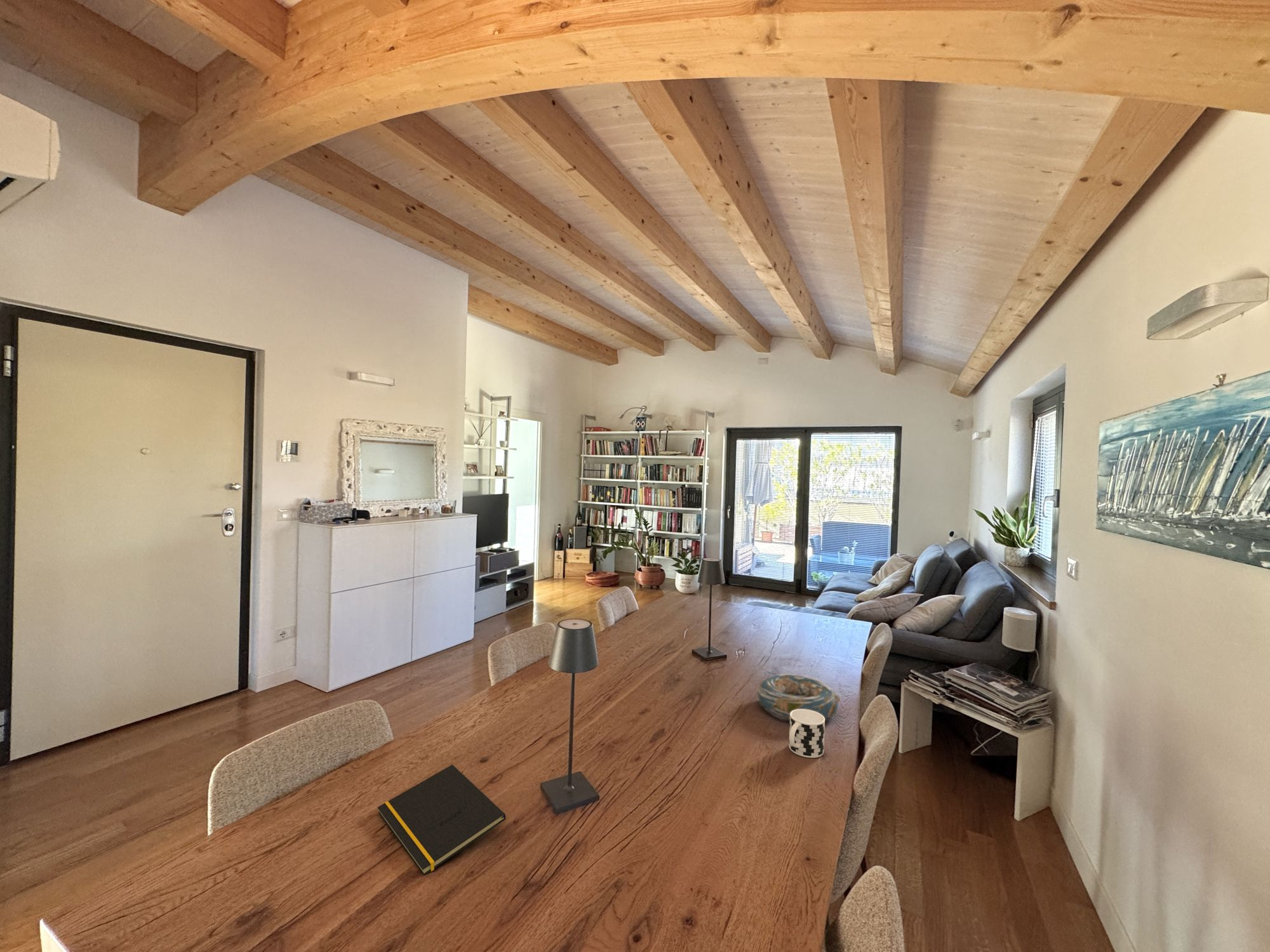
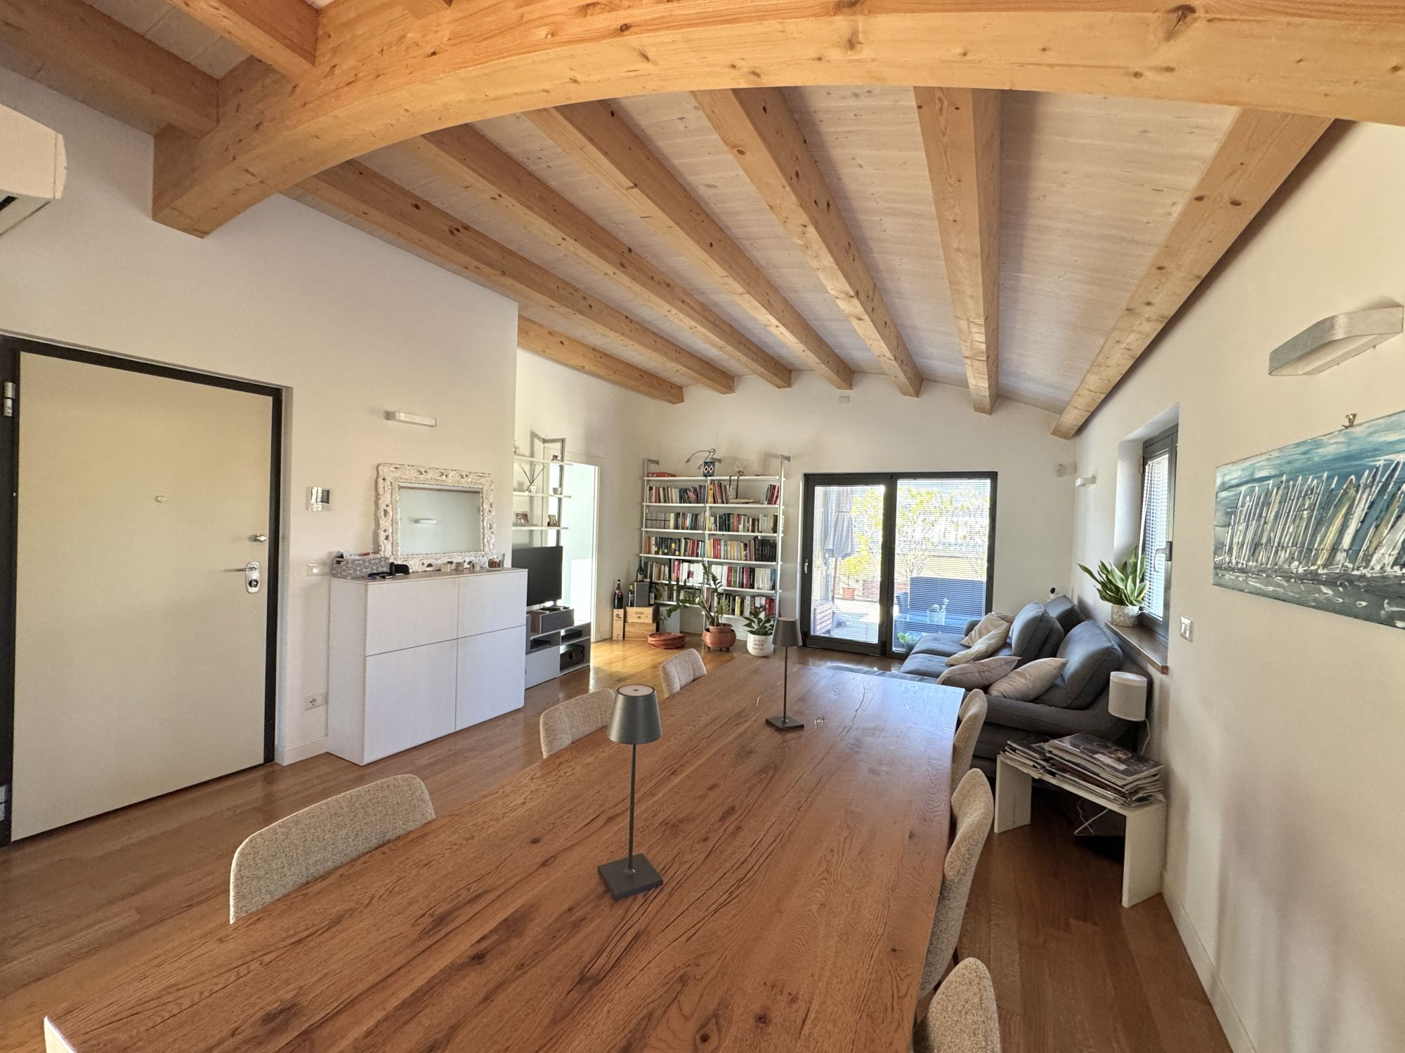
- decorative bowl [756,673,841,722]
- notepad [377,764,506,876]
- cup [788,709,825,758]
